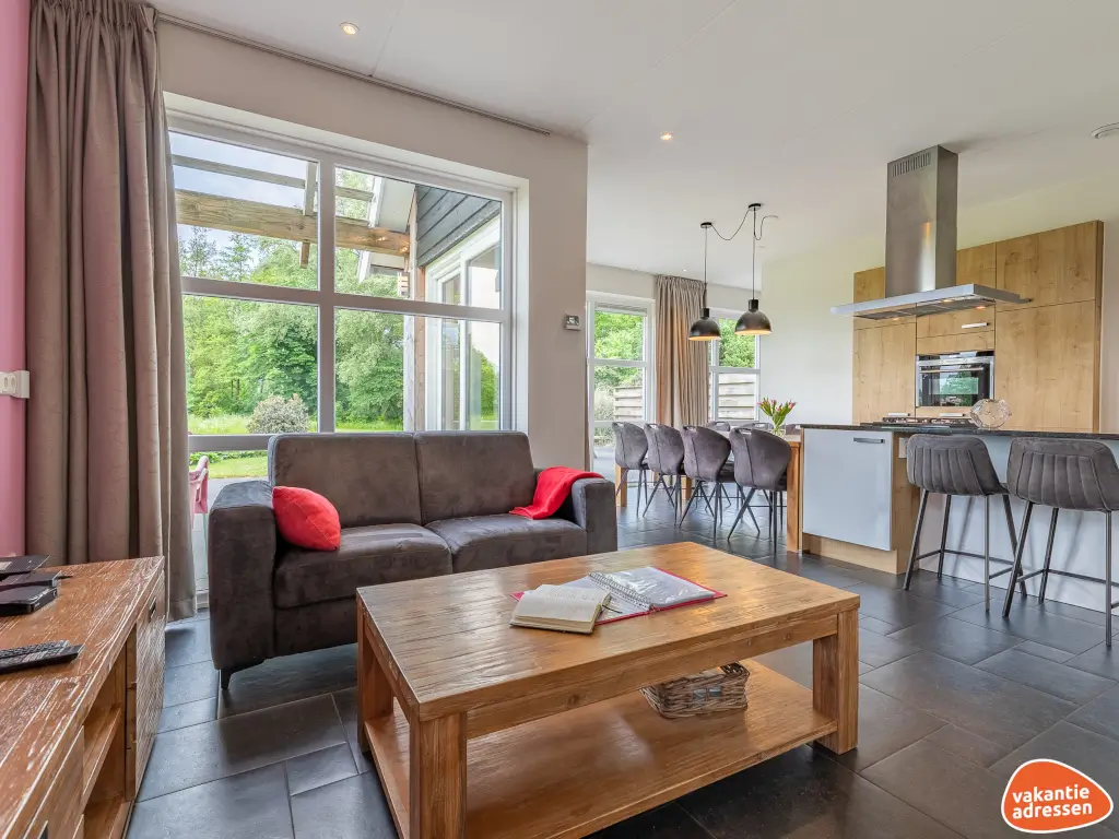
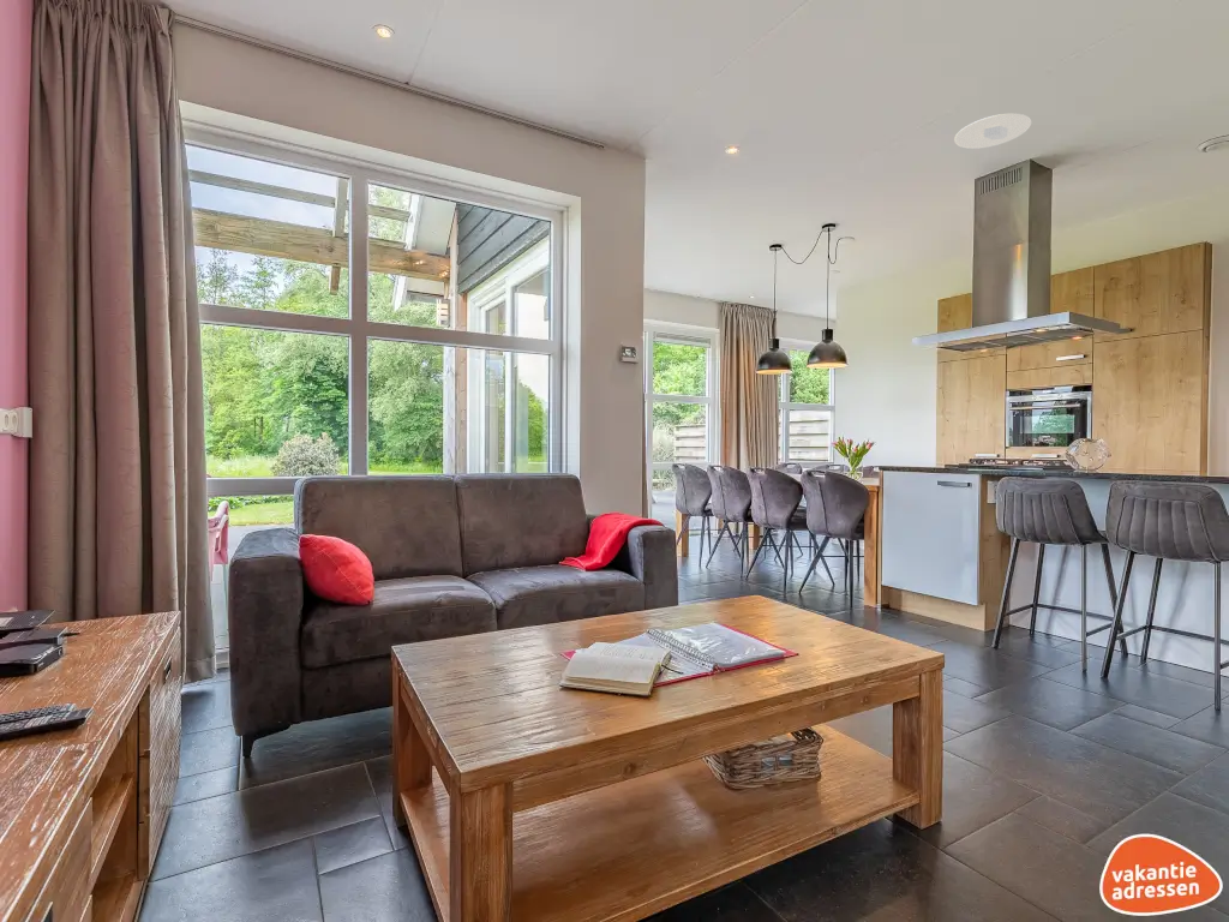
+ recessed light [953,113,1032,150]
